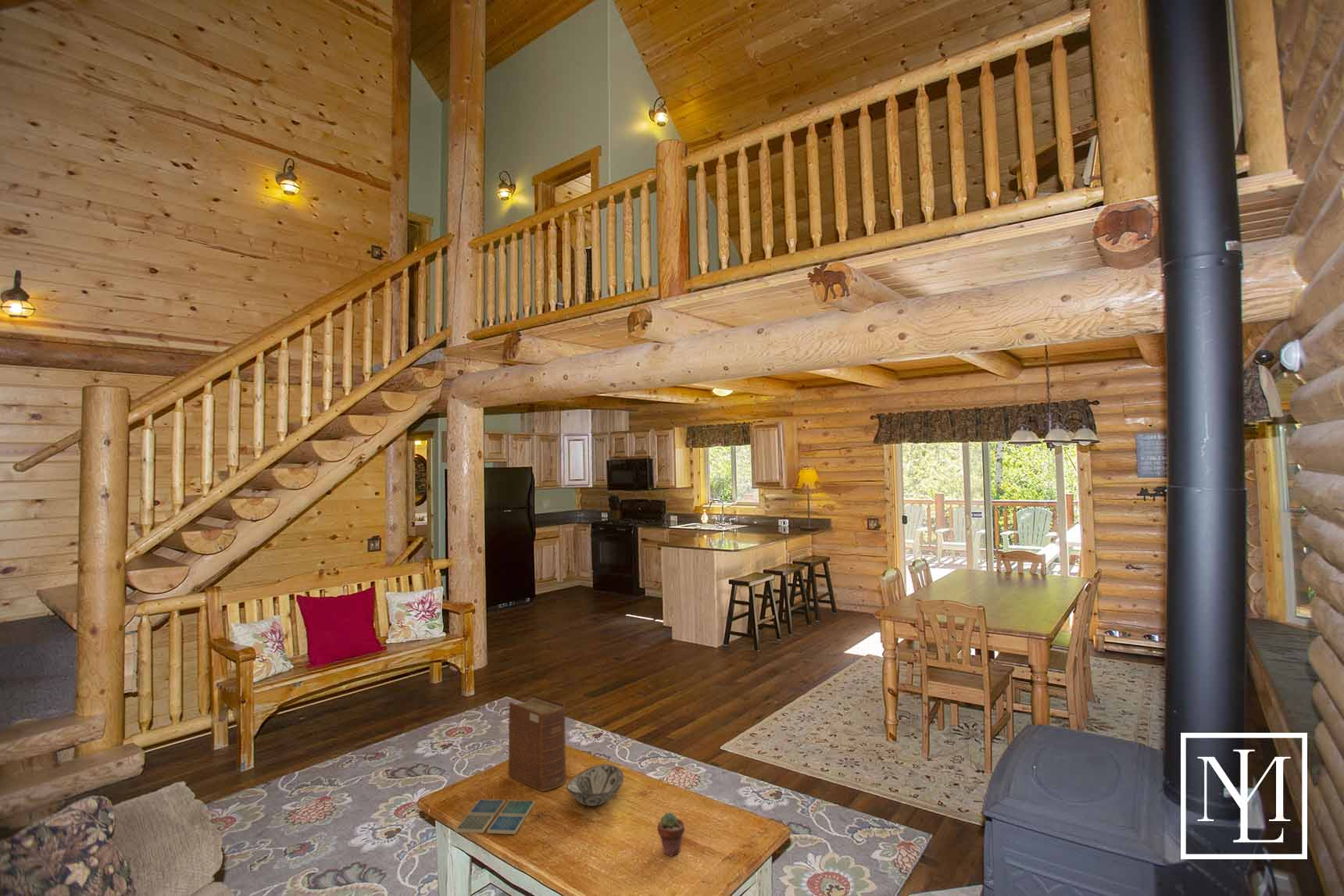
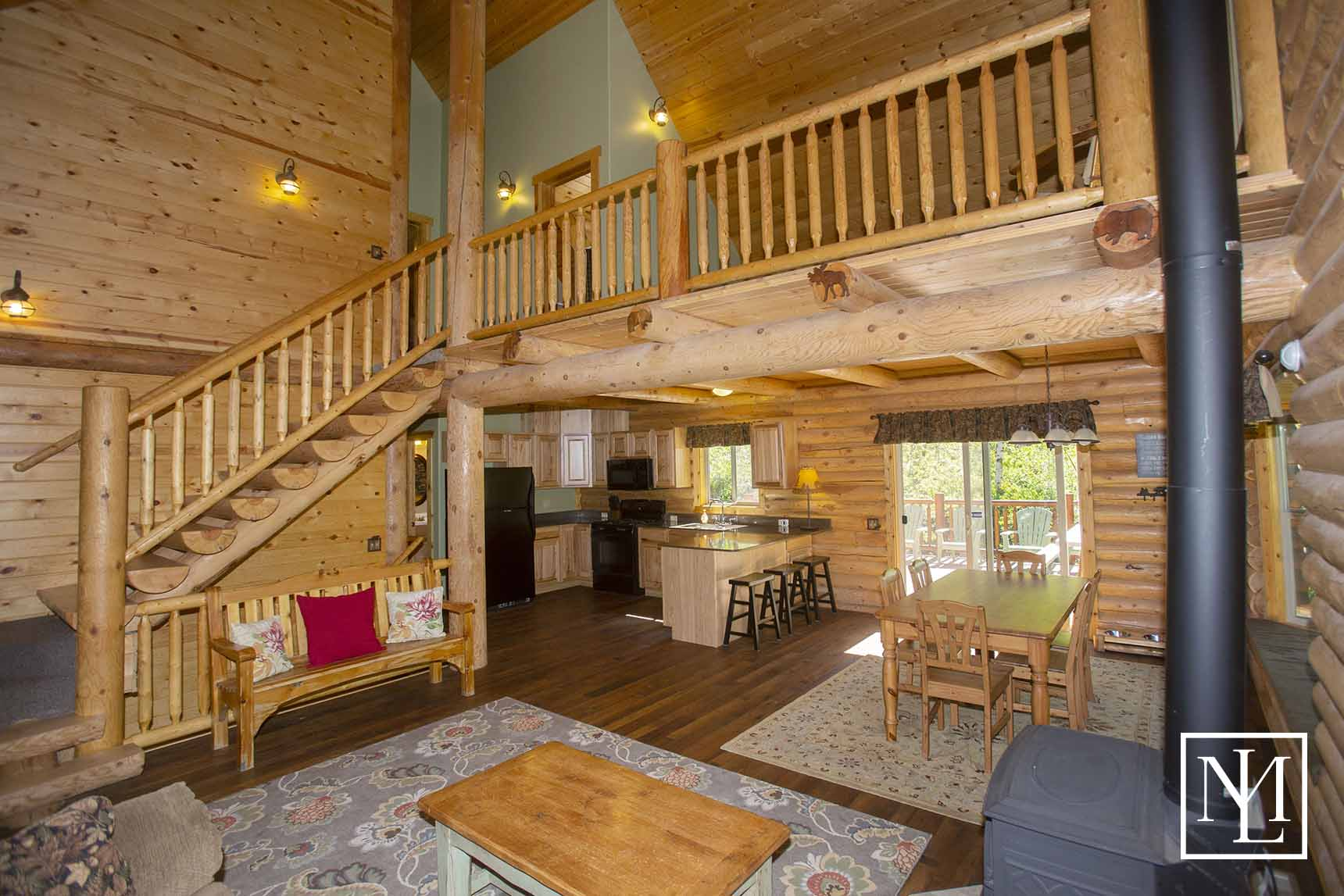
- decorative bowl [566,763,624,807]
- potted succulent [656,811,685,857]
- book [508,694,567,792]
- drink coaster [454,798,536,835]
